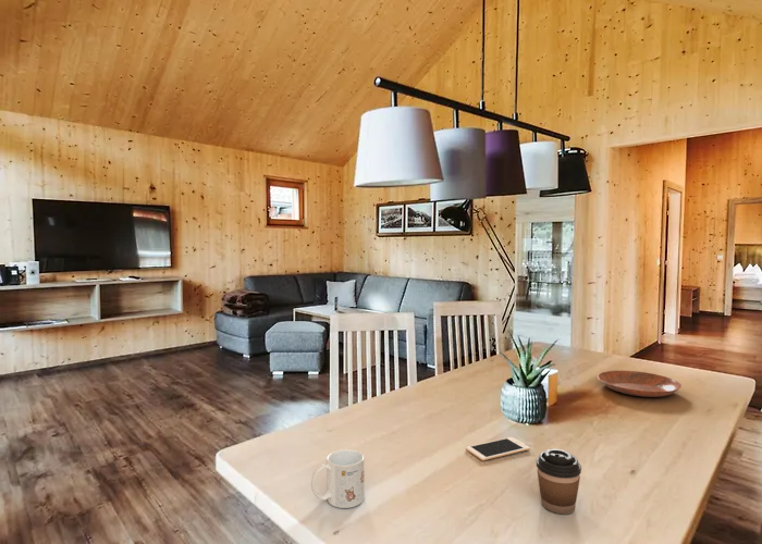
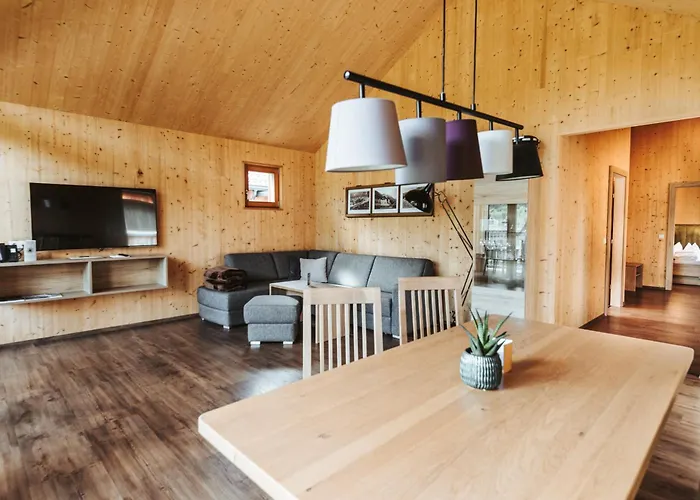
- mug [310,448,366,509]
- coffee cup [536,448,582,515]
- cell phone [465,436,531,461]
- bowl [595,369,683,398]
